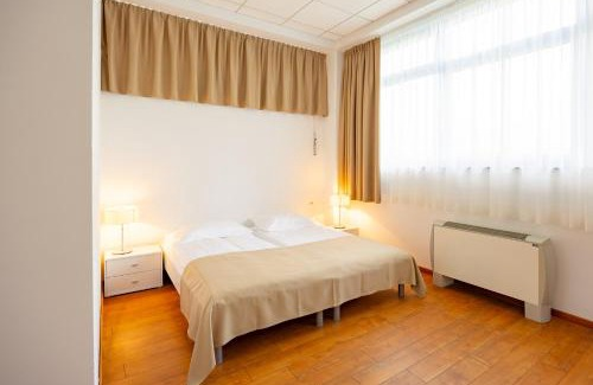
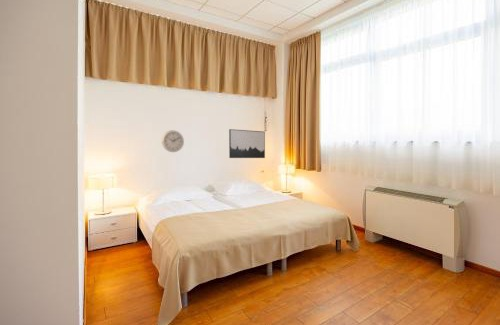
+ wall art [228,128,266,159]
+ wall clock [161,129,185,153]
